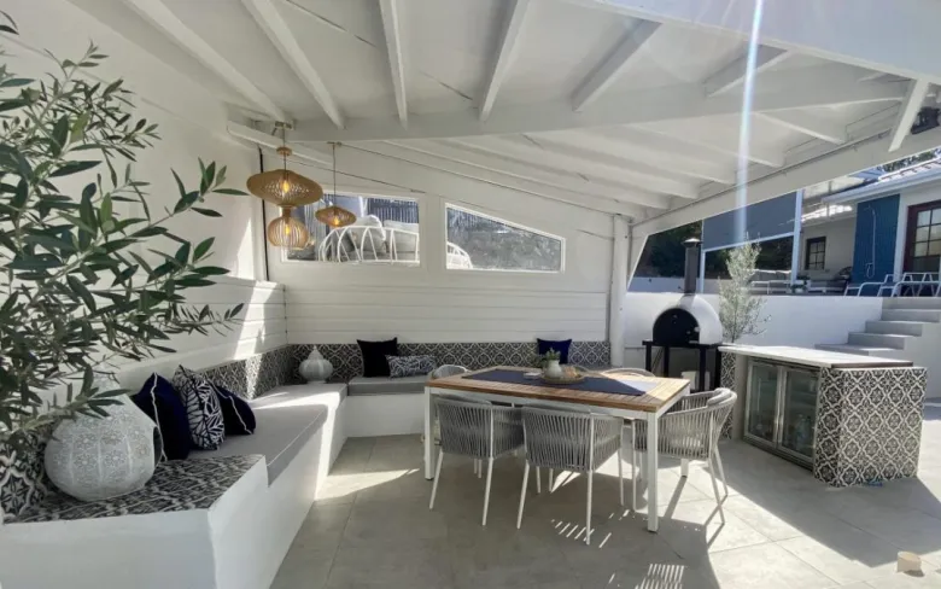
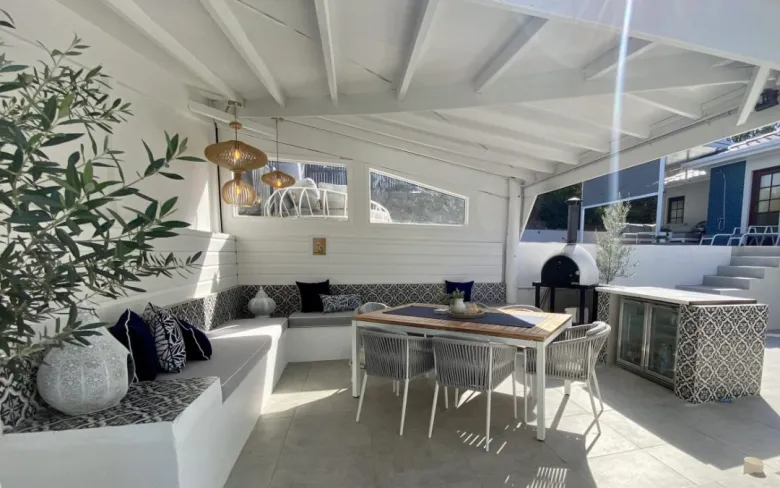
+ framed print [308,233,331,260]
